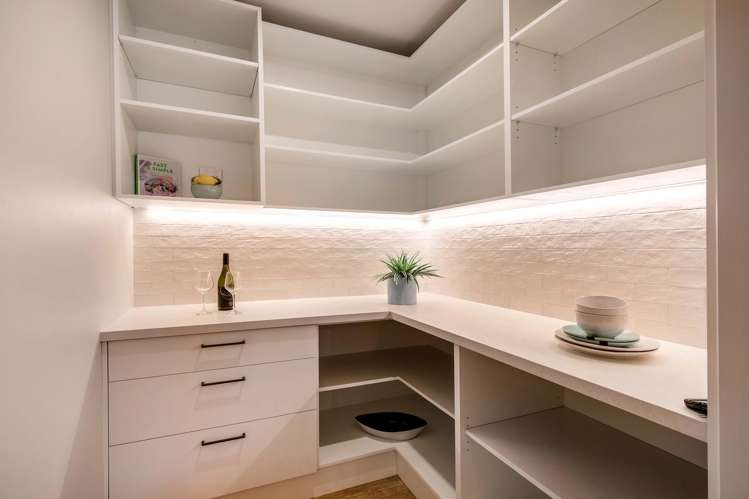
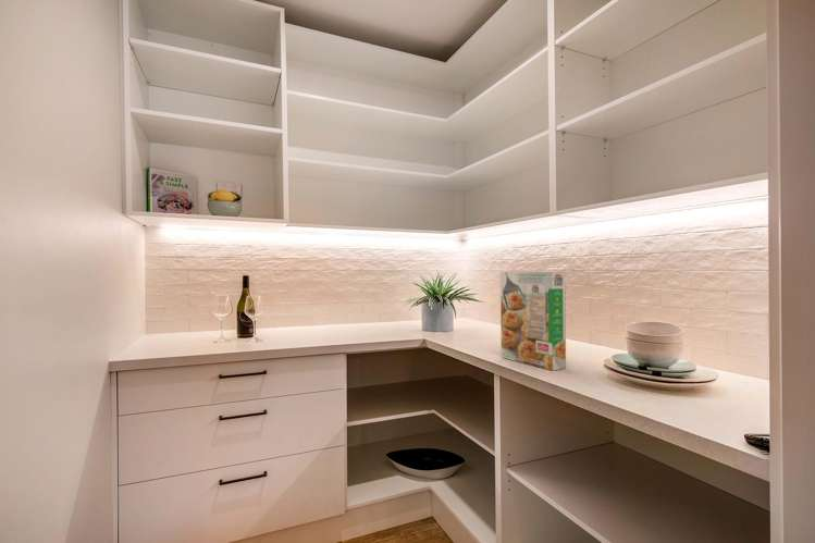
+ cereal box [499,271,567,372]
